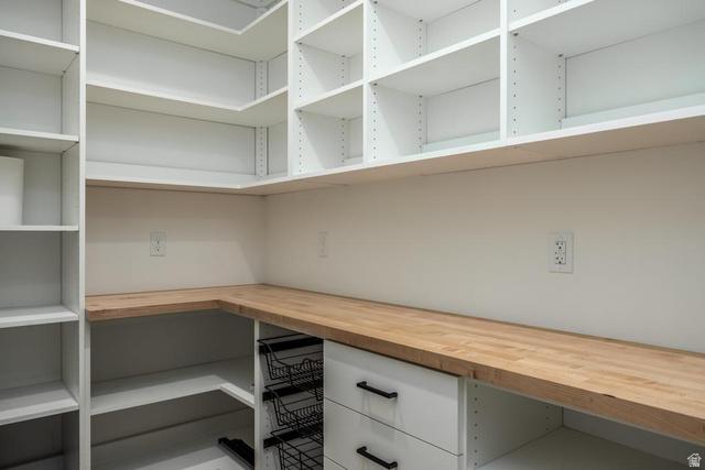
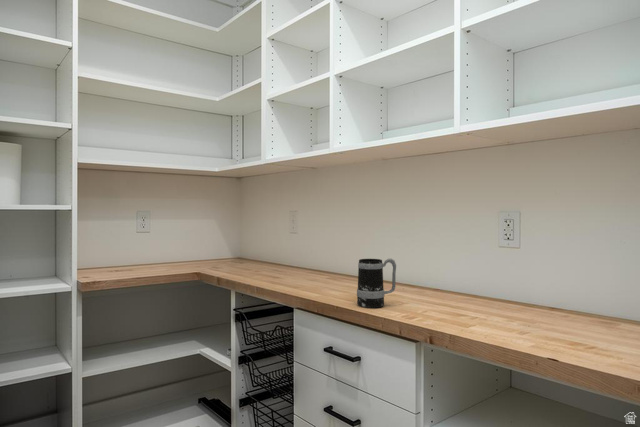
+ mug [356,258,397,309]
